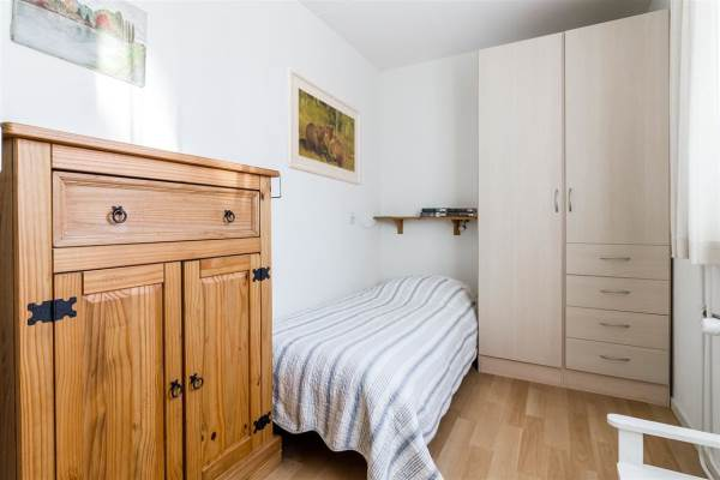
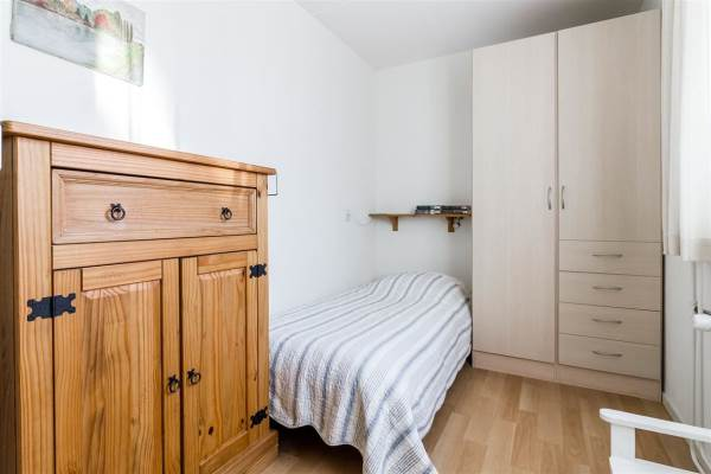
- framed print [286,66,362,186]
